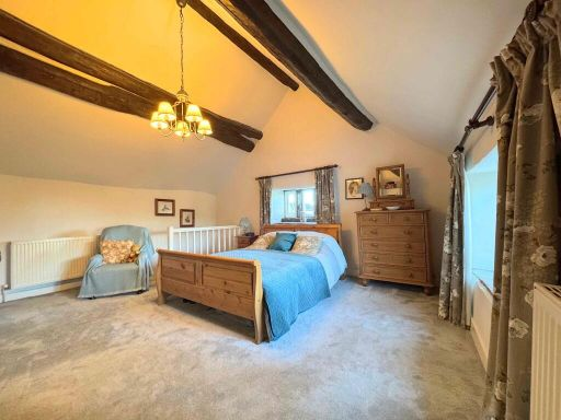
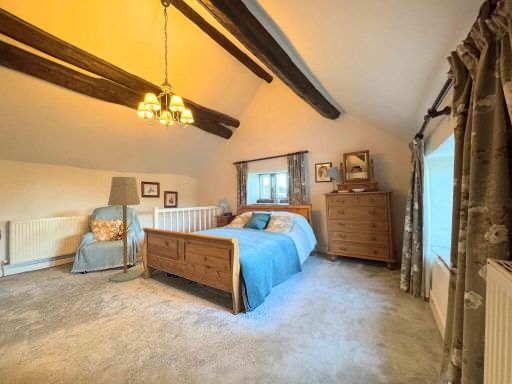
+ floor lamp [107,176,142,283]
